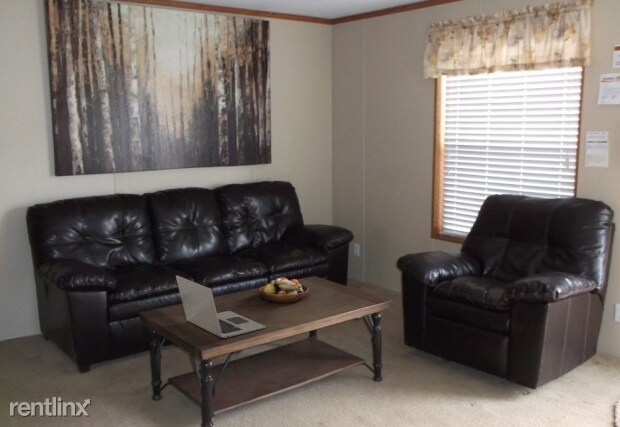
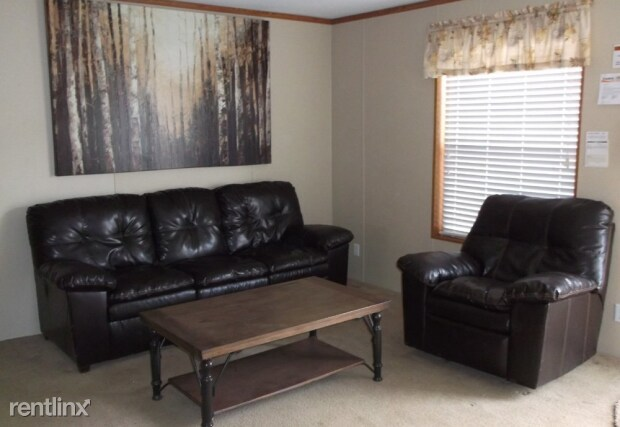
- fruit bowl [258,276,310,304]
- laptop [175,275,267,339]
